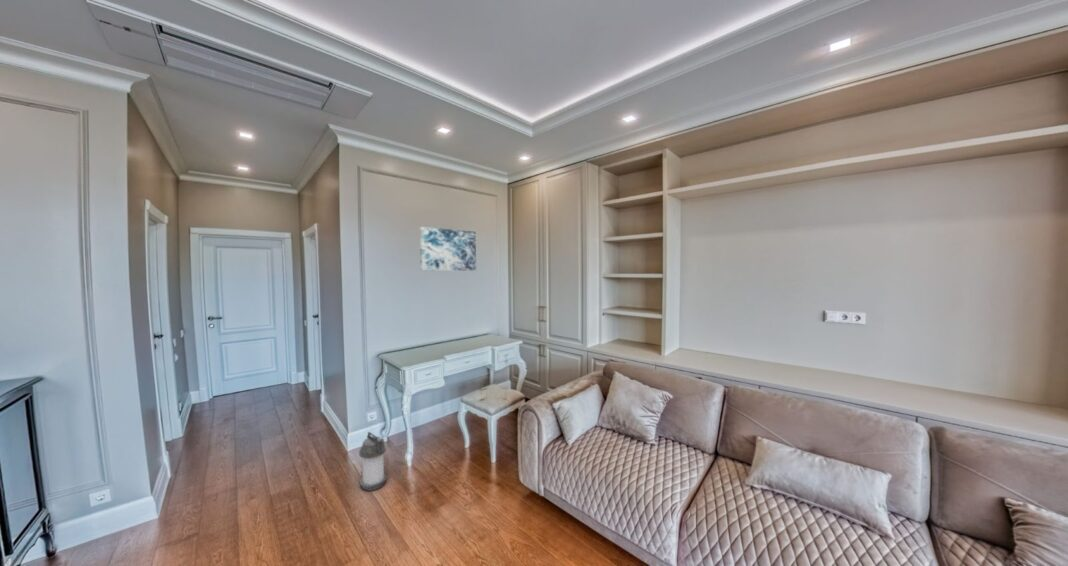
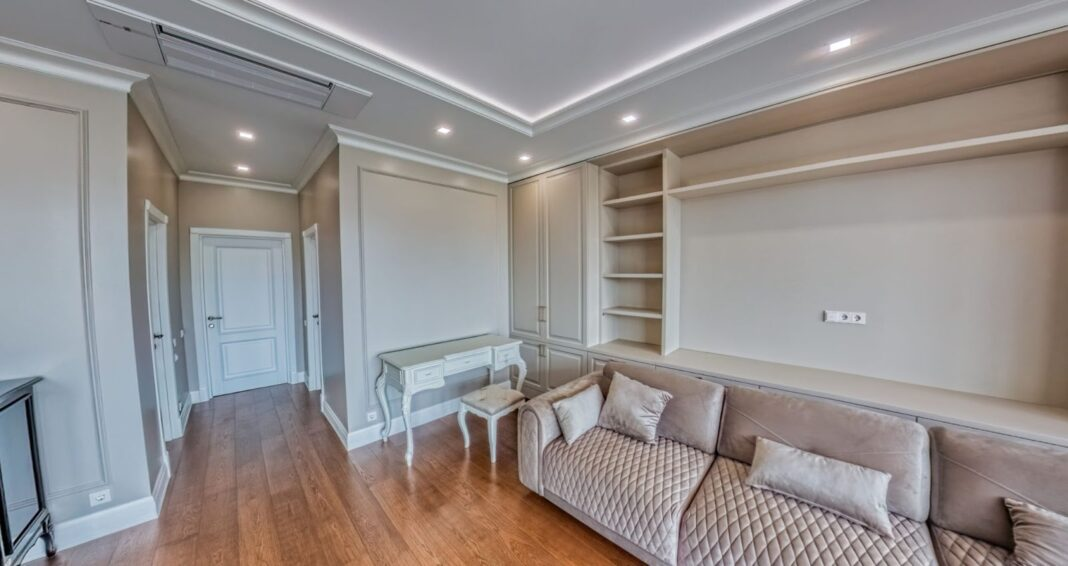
- lantern [358,431,388,492]
- wall art [419,226,477,271]
